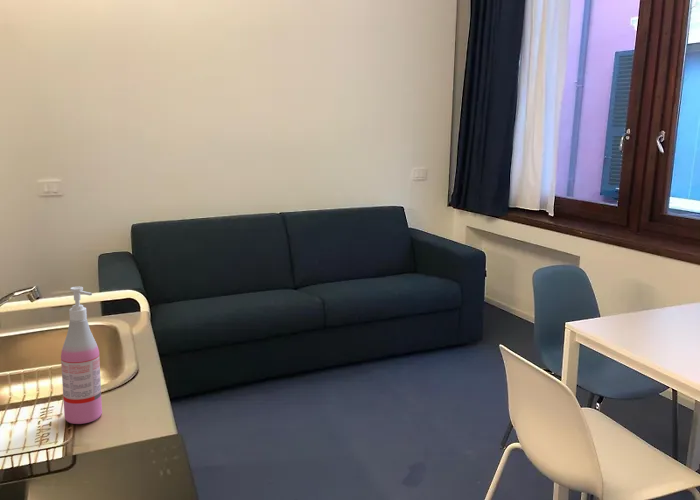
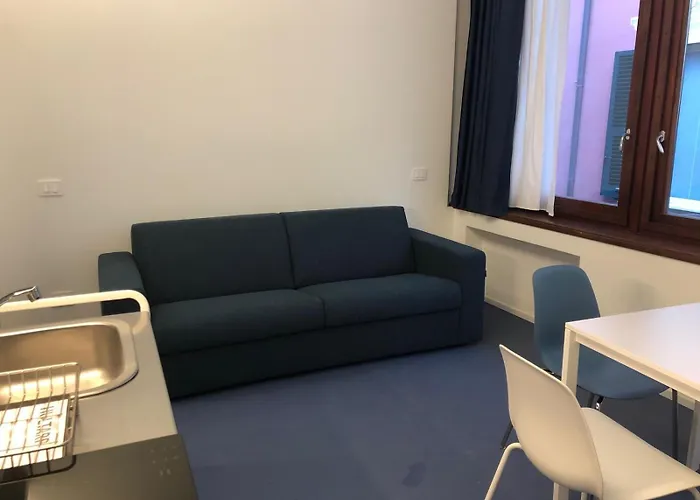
- soap dispenser [60,286,103,425]
